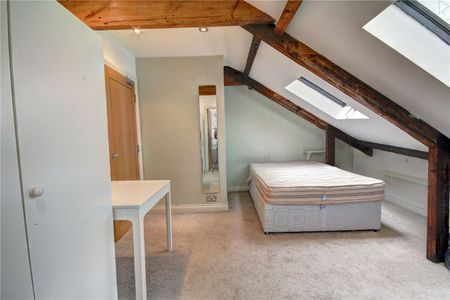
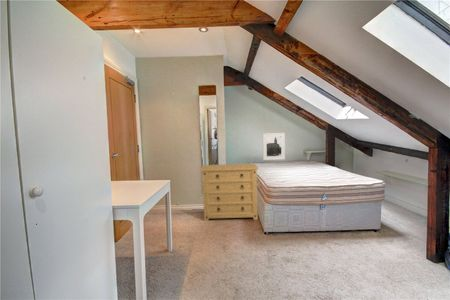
+ dresser [199,163,260,222]
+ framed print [262,132,286,161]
